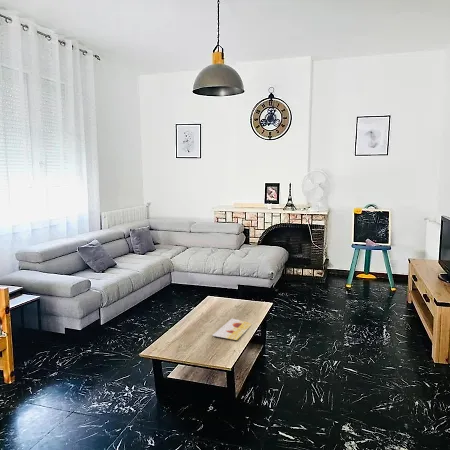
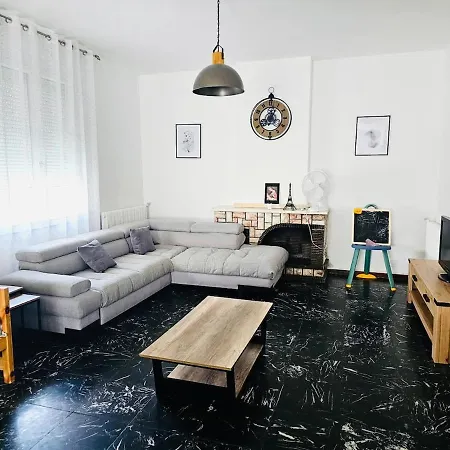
- painting [211,318,253,341]
